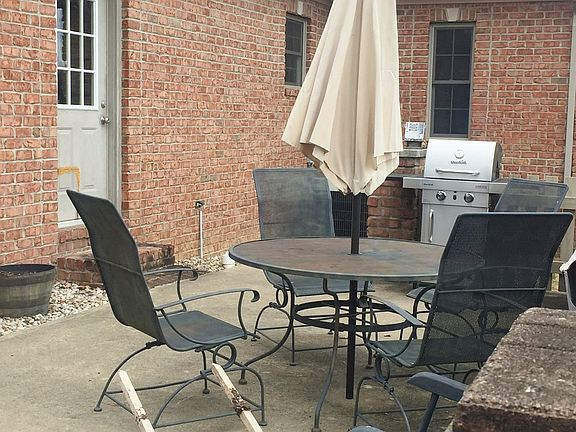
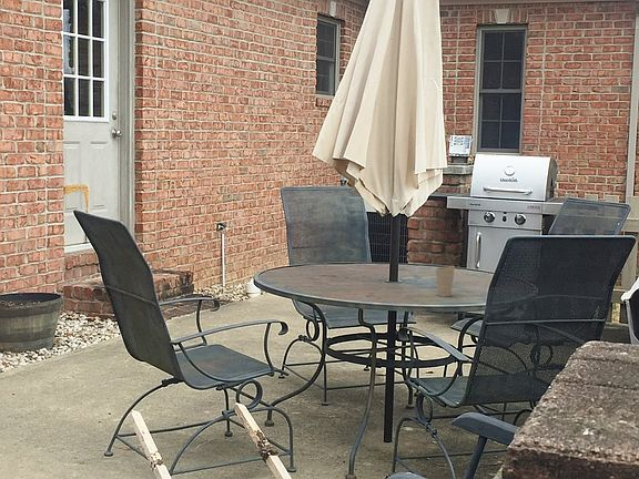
+ cup [435,265,456,297]
